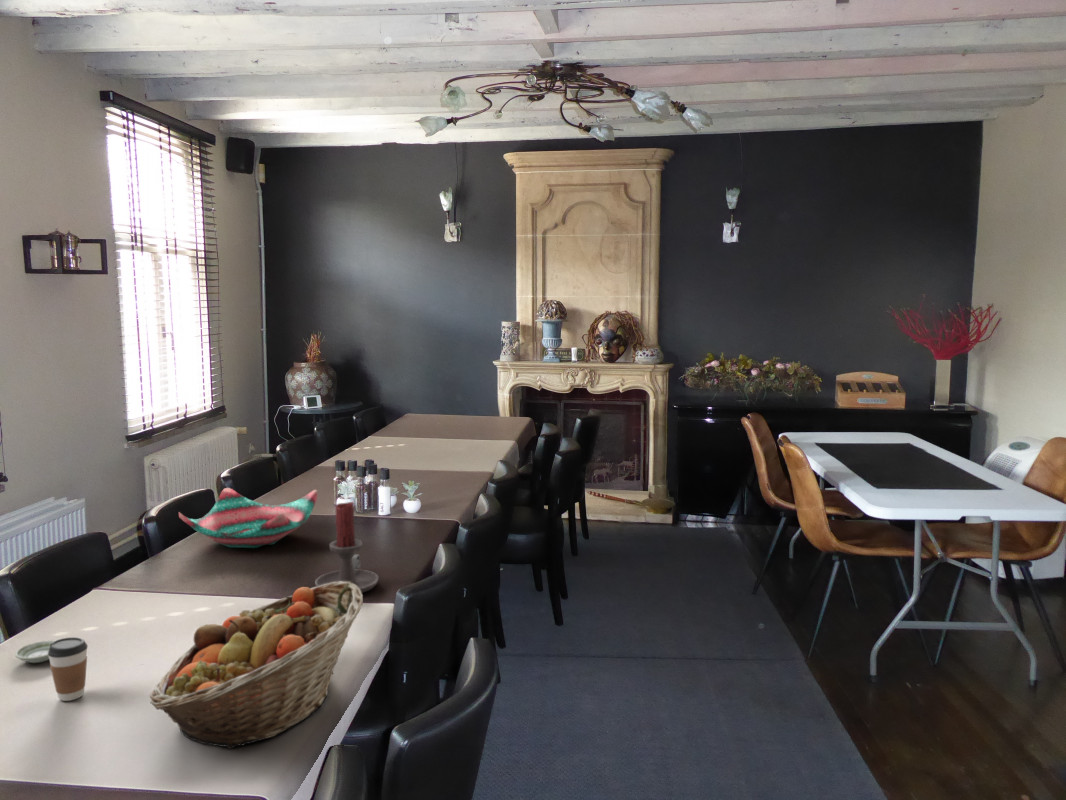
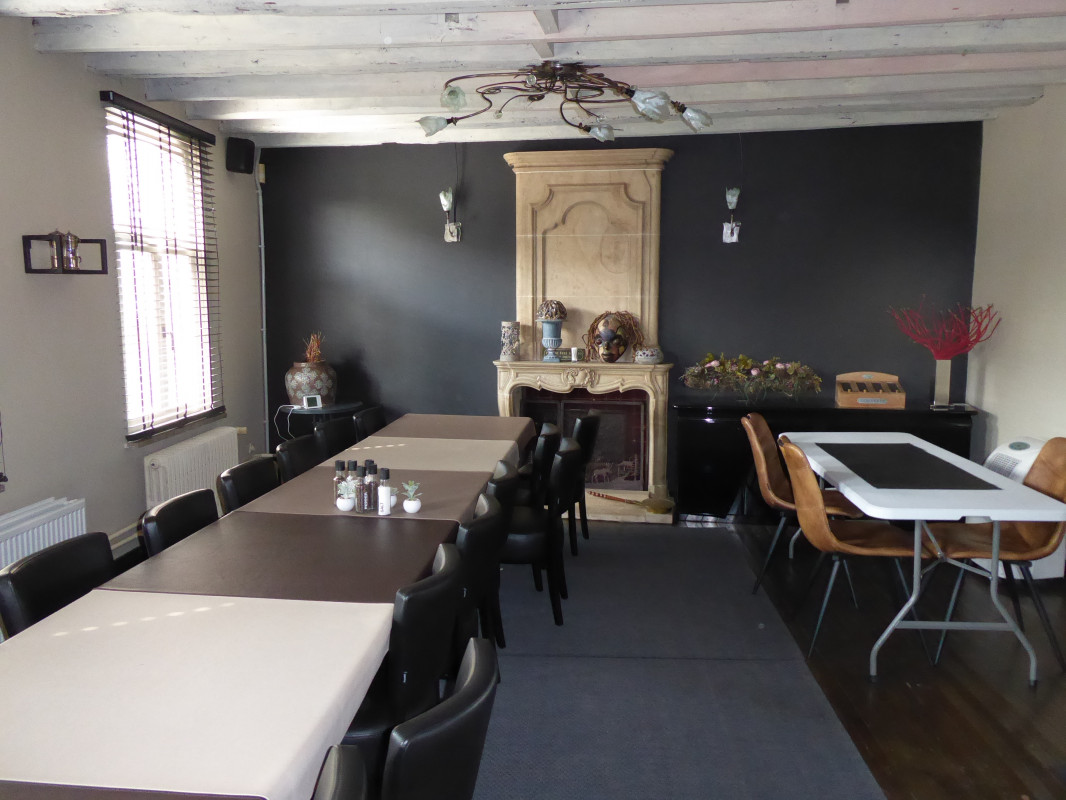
- decorative bowl [178,487,318,549]
- fruit basket [149,581,364,750]
- coffee cup [48,636,89,702]
- saucer [14,639,55,664]
- candle holder [314,501,380,594]
